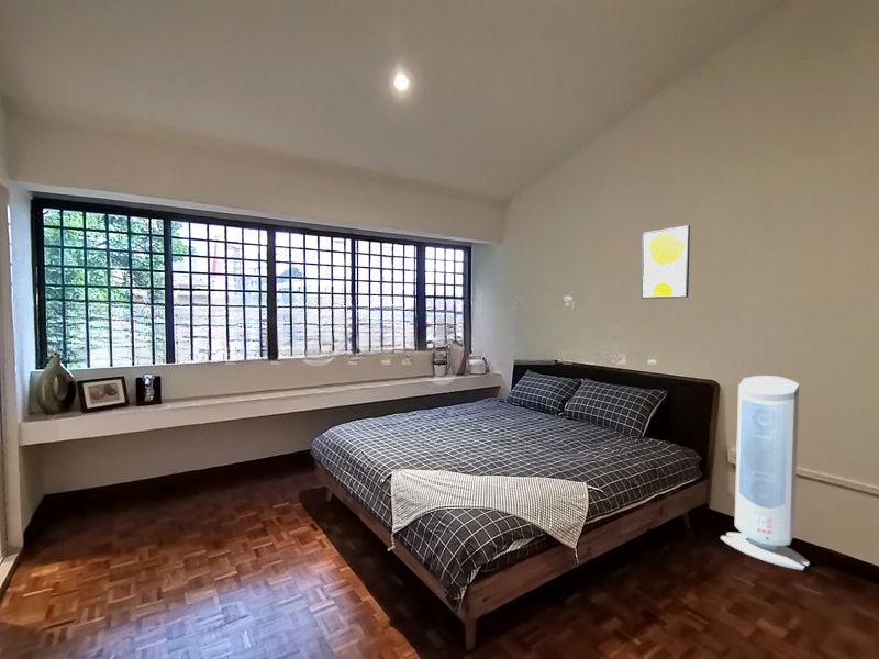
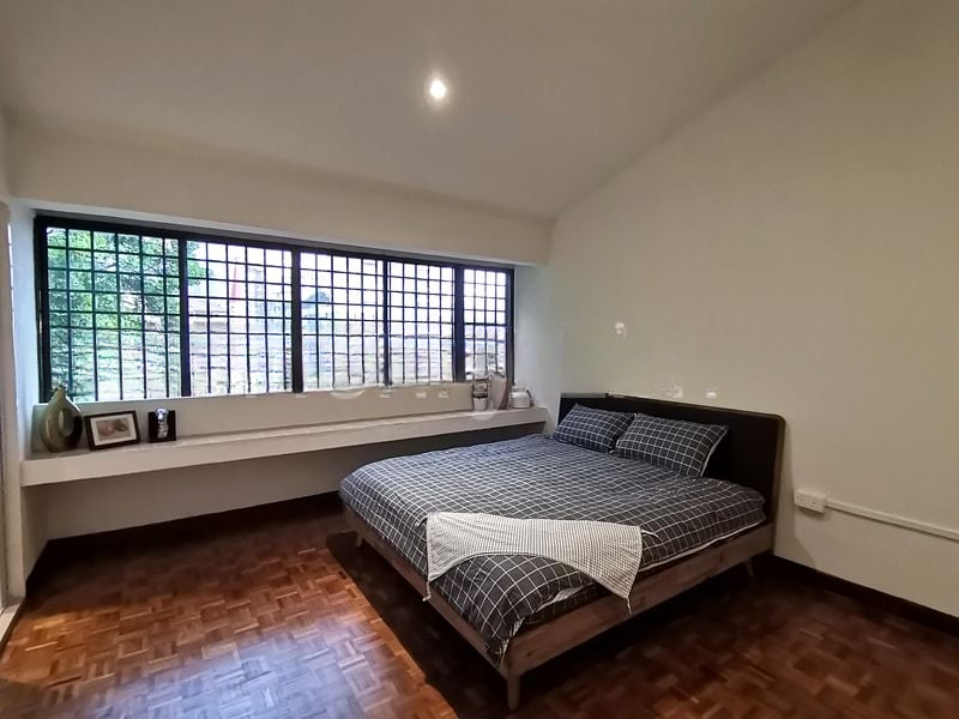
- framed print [639,224,691,300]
- air purifier [720,375,811,571]
